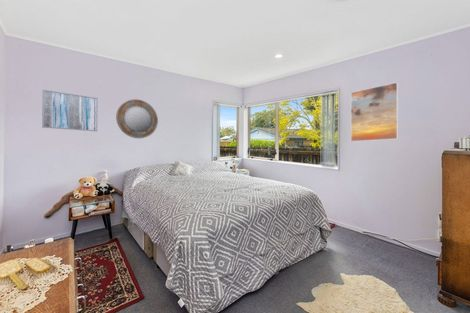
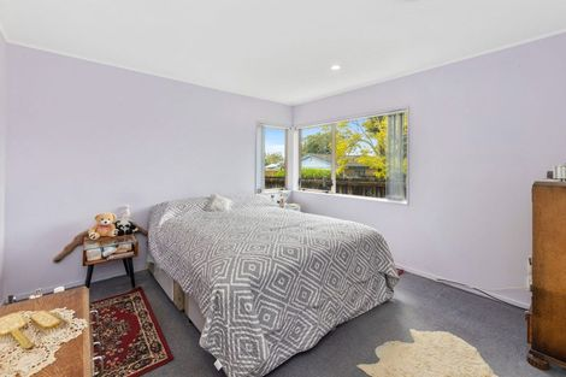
- home mirror [115,98,159,139]
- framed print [350,81,399,142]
- wall art [41,89,99,132]
